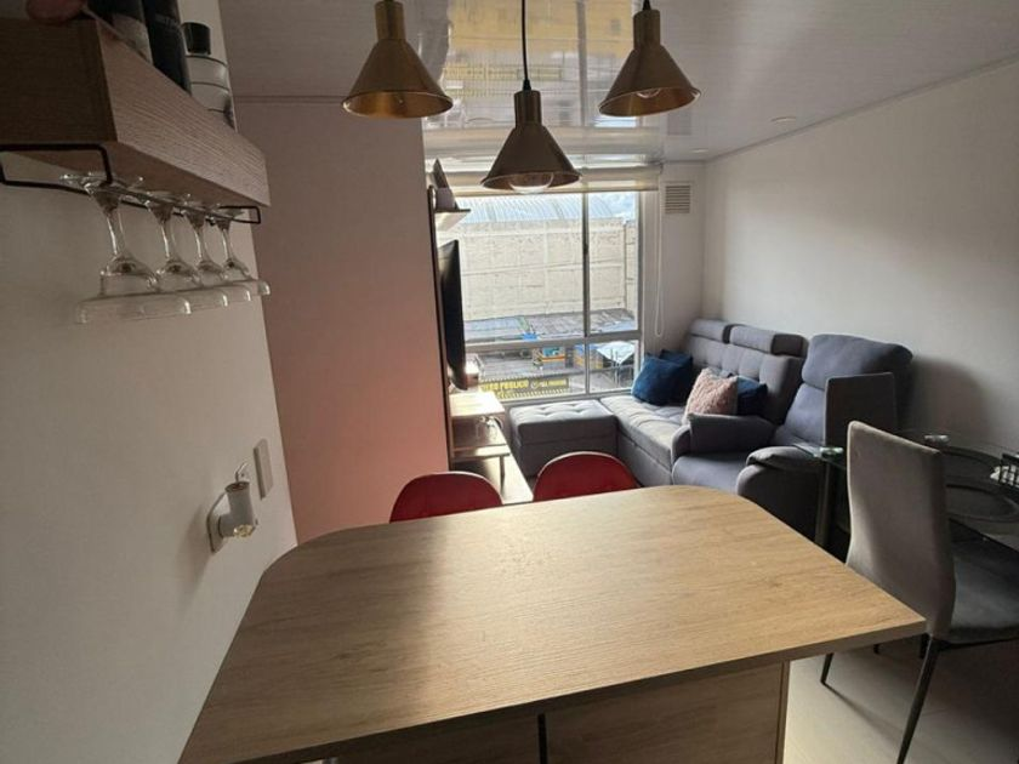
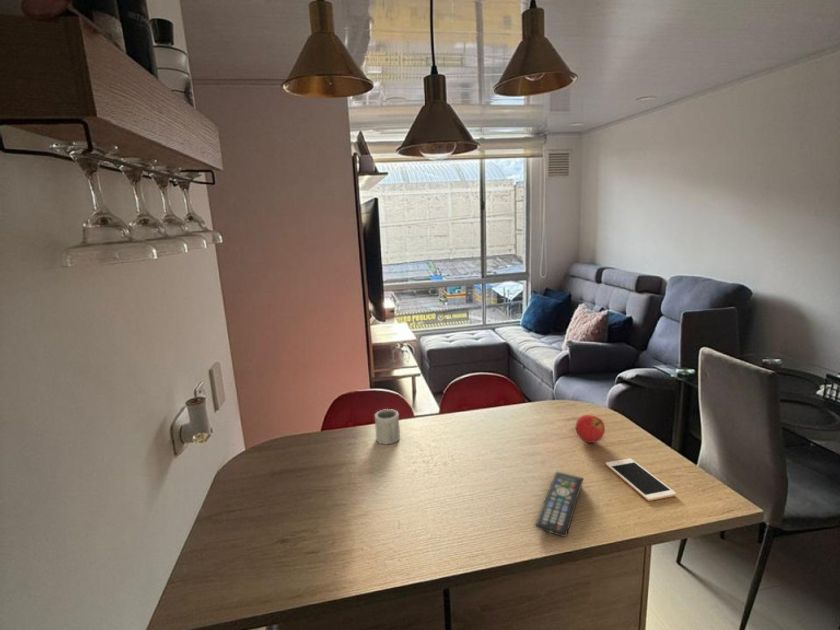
+ fruit [575,414,606,444]
+ cell phone [605,457,677,502]
+ remote control [535,471,584,538]
+ cup [374,408,401,445]
